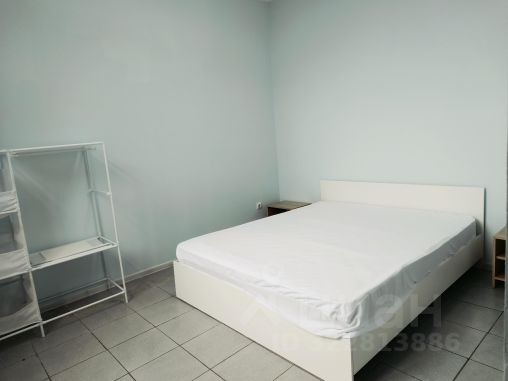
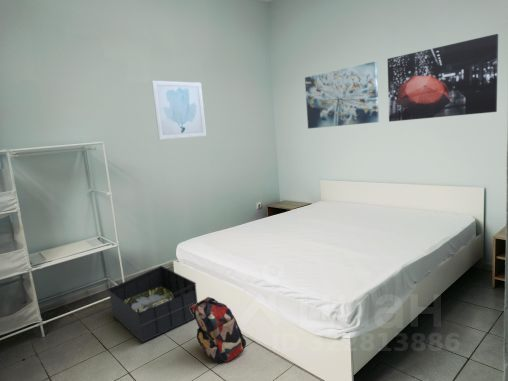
+ wall art [151,80,207,140]
+ wall art [387,33,499,123]
+ storage bin [108,265,199,343]
+ wall art [304,61,380,130]
+ backpack [190,296,247,364]
